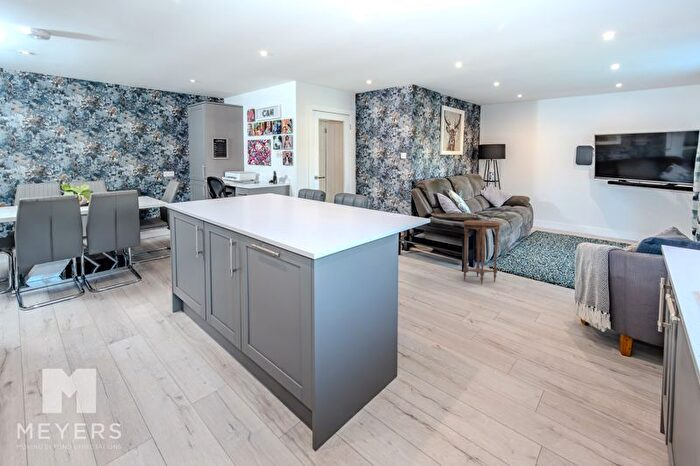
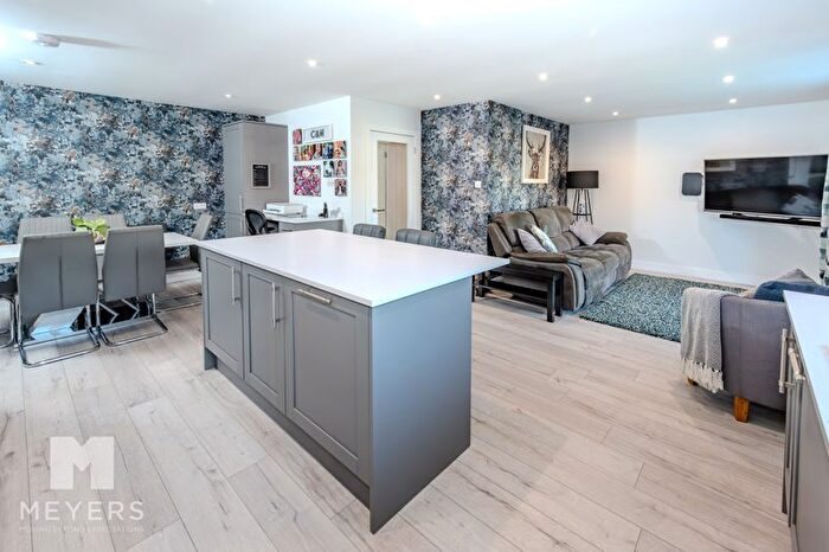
- side table [462,219,502,286]
